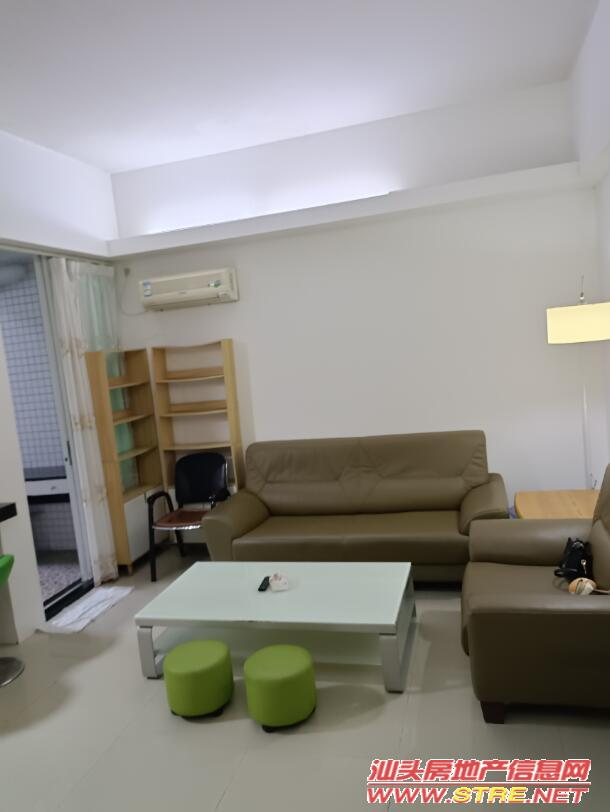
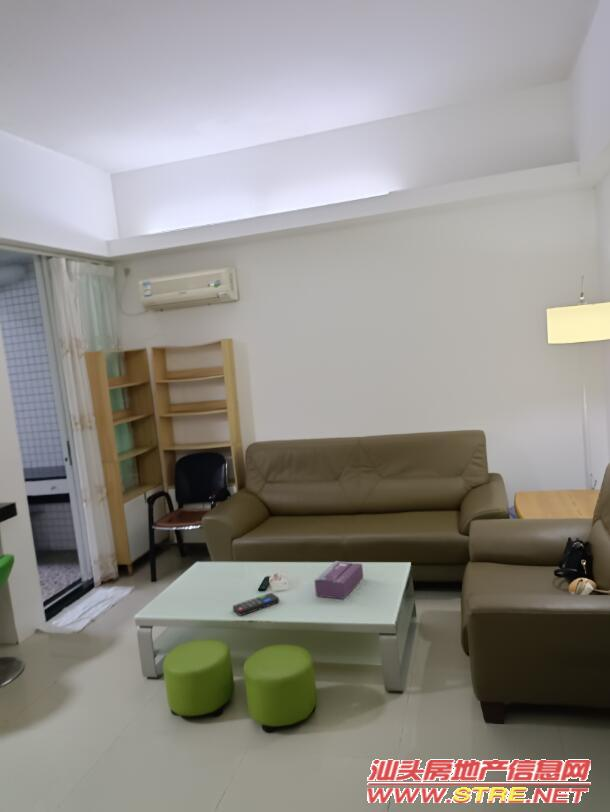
+ tissue box [314,560,364,600]
+ remote control [232,592,280,617]
